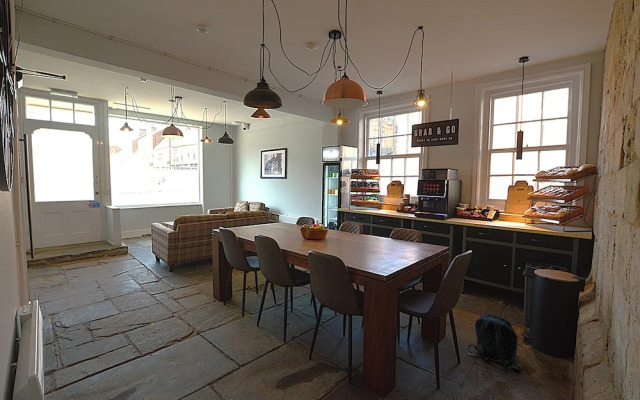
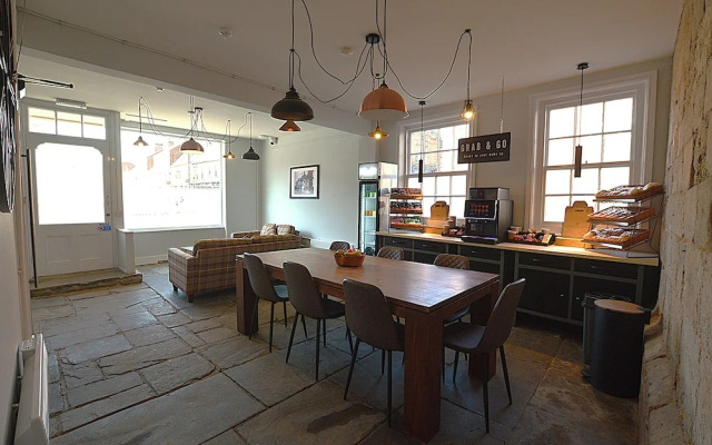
- backpack [467,313,522,371]
